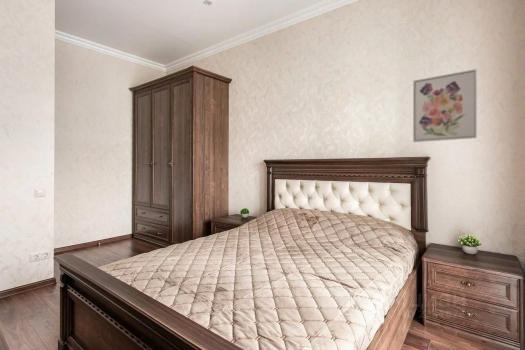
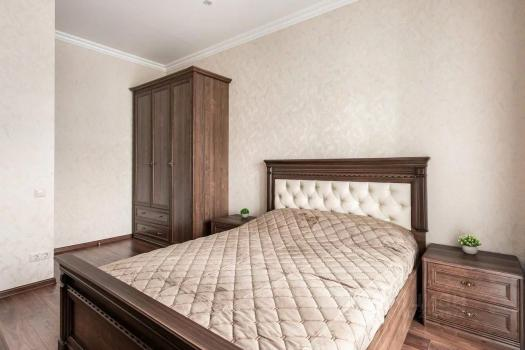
- wall art [412,68,478,143]
